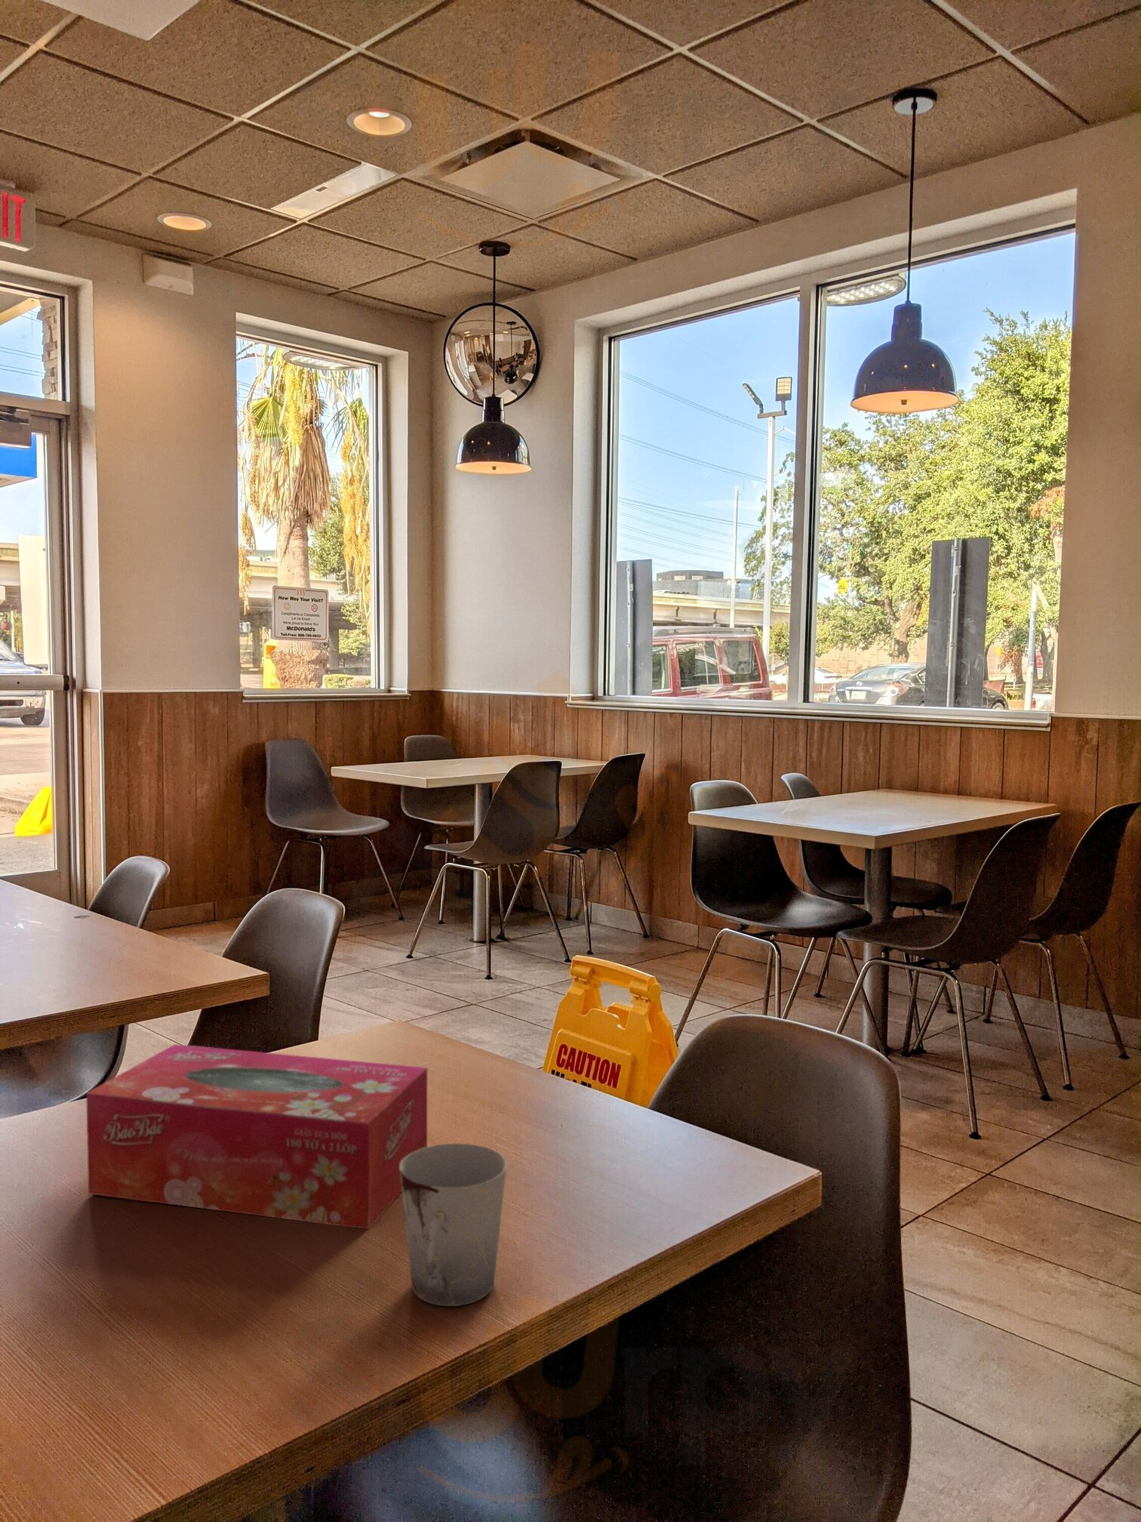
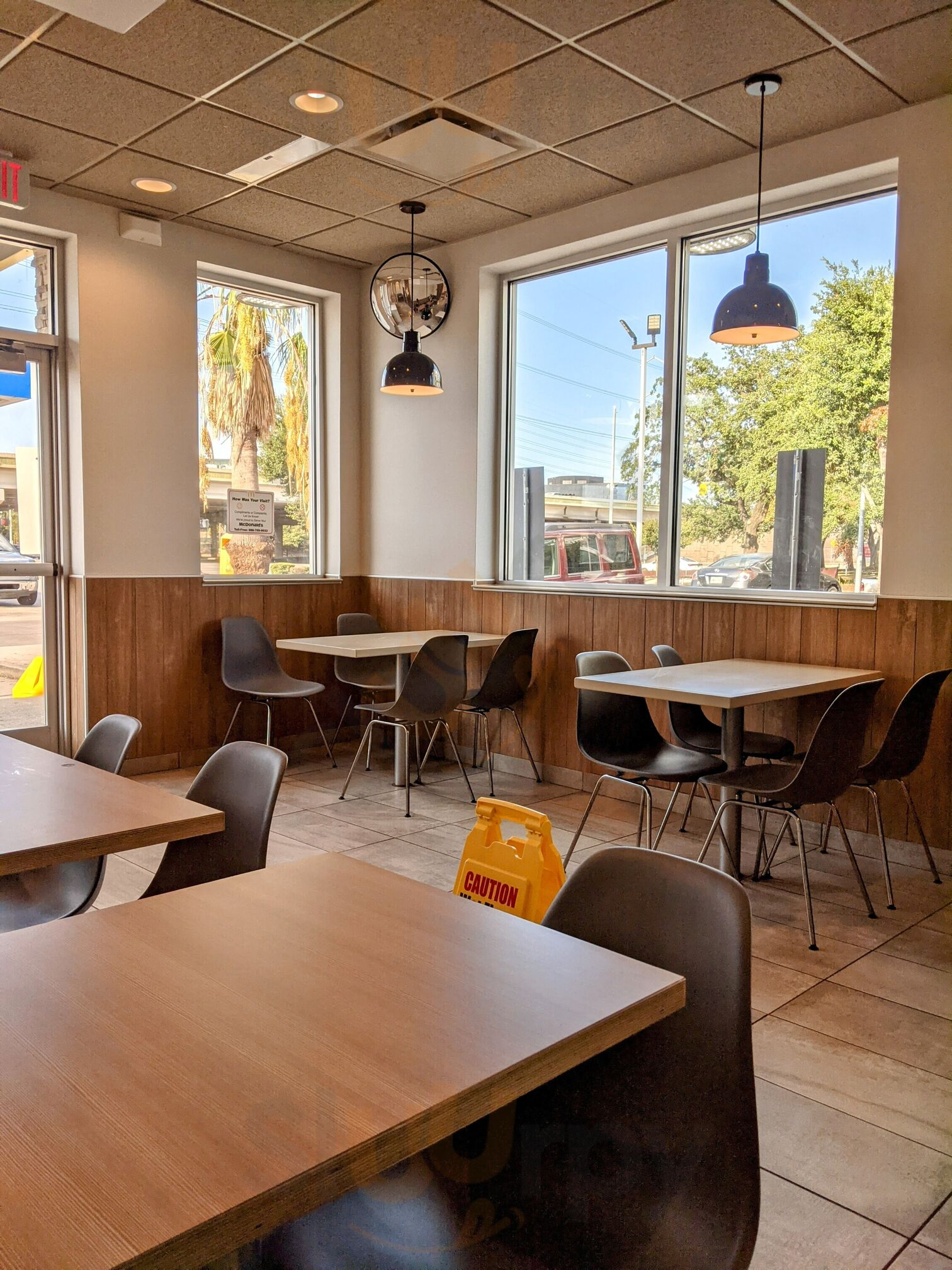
- cup [399,1143,508,1306]
- tissue box [85,1044,428,1230]
